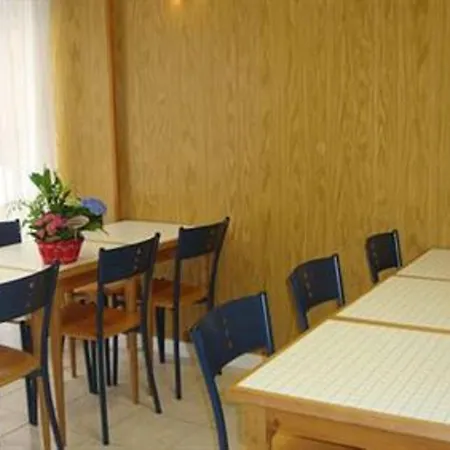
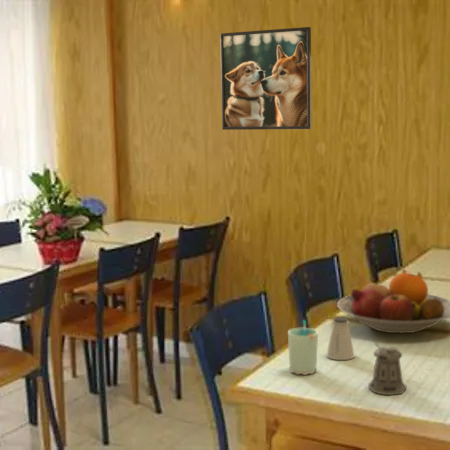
+ saltshaker [326,316,355,361]
+ fruit bowl [336,268,450,334]
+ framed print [219,26,312,131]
+ cup [287,319,319,376]
+ pepper shaker [367,342,408,396]
